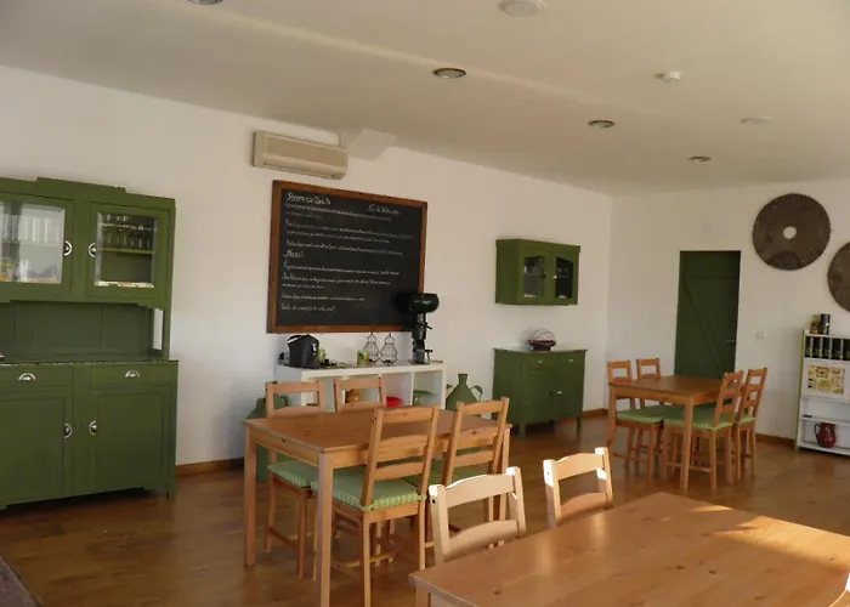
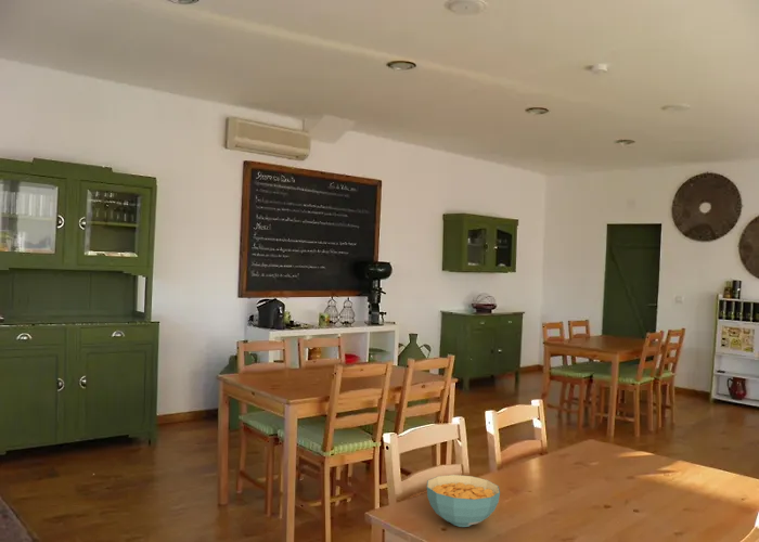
+ cereal bowl [426,474,501,528]
